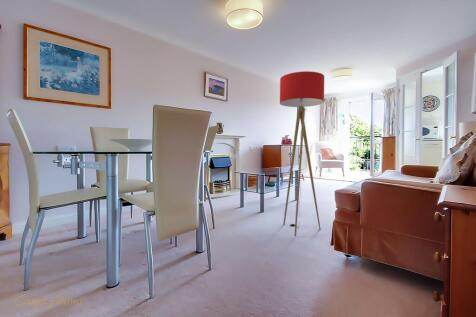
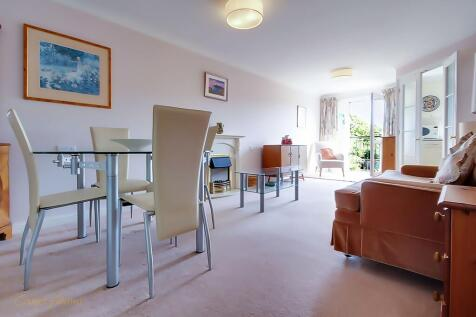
- floor lamp [279,70,325,237]
